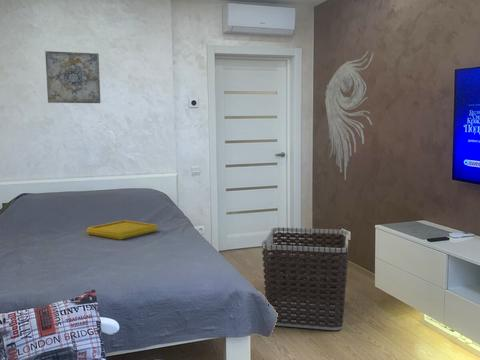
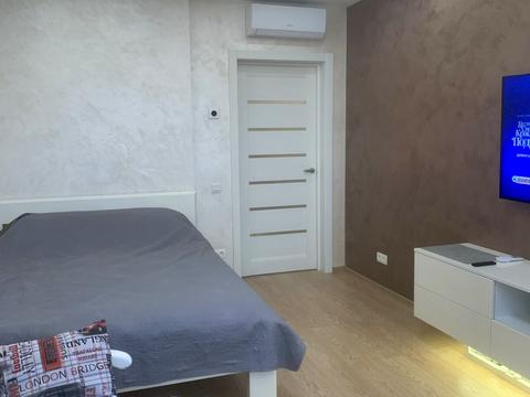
- wall sculpture [324,50,375,181]
- serving tray [86,219,158,241]
- wall art [44,50,101,104]
- clothes hamper [261,226,349,331]
